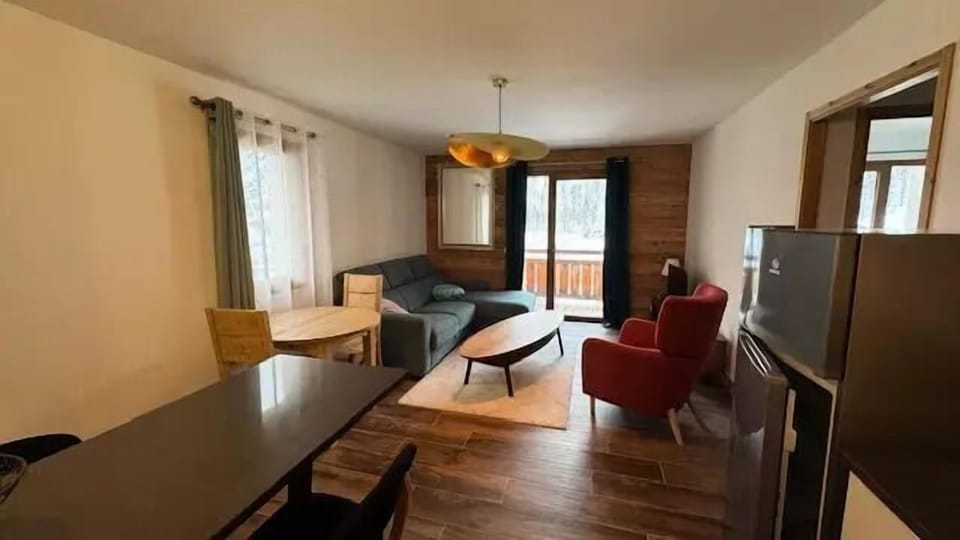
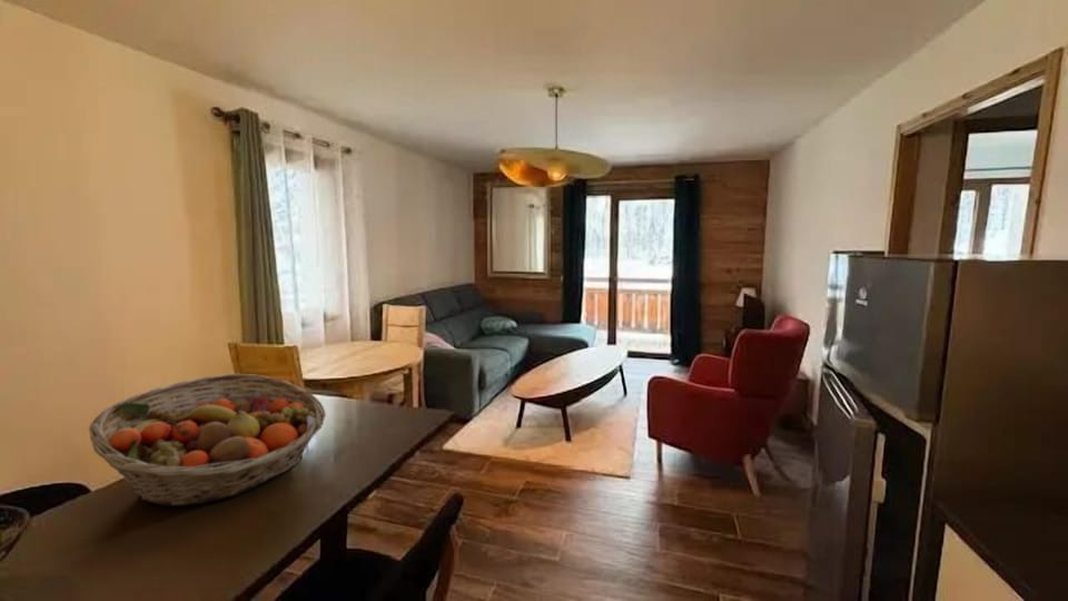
+ fruit basket [88,373,327,508]
